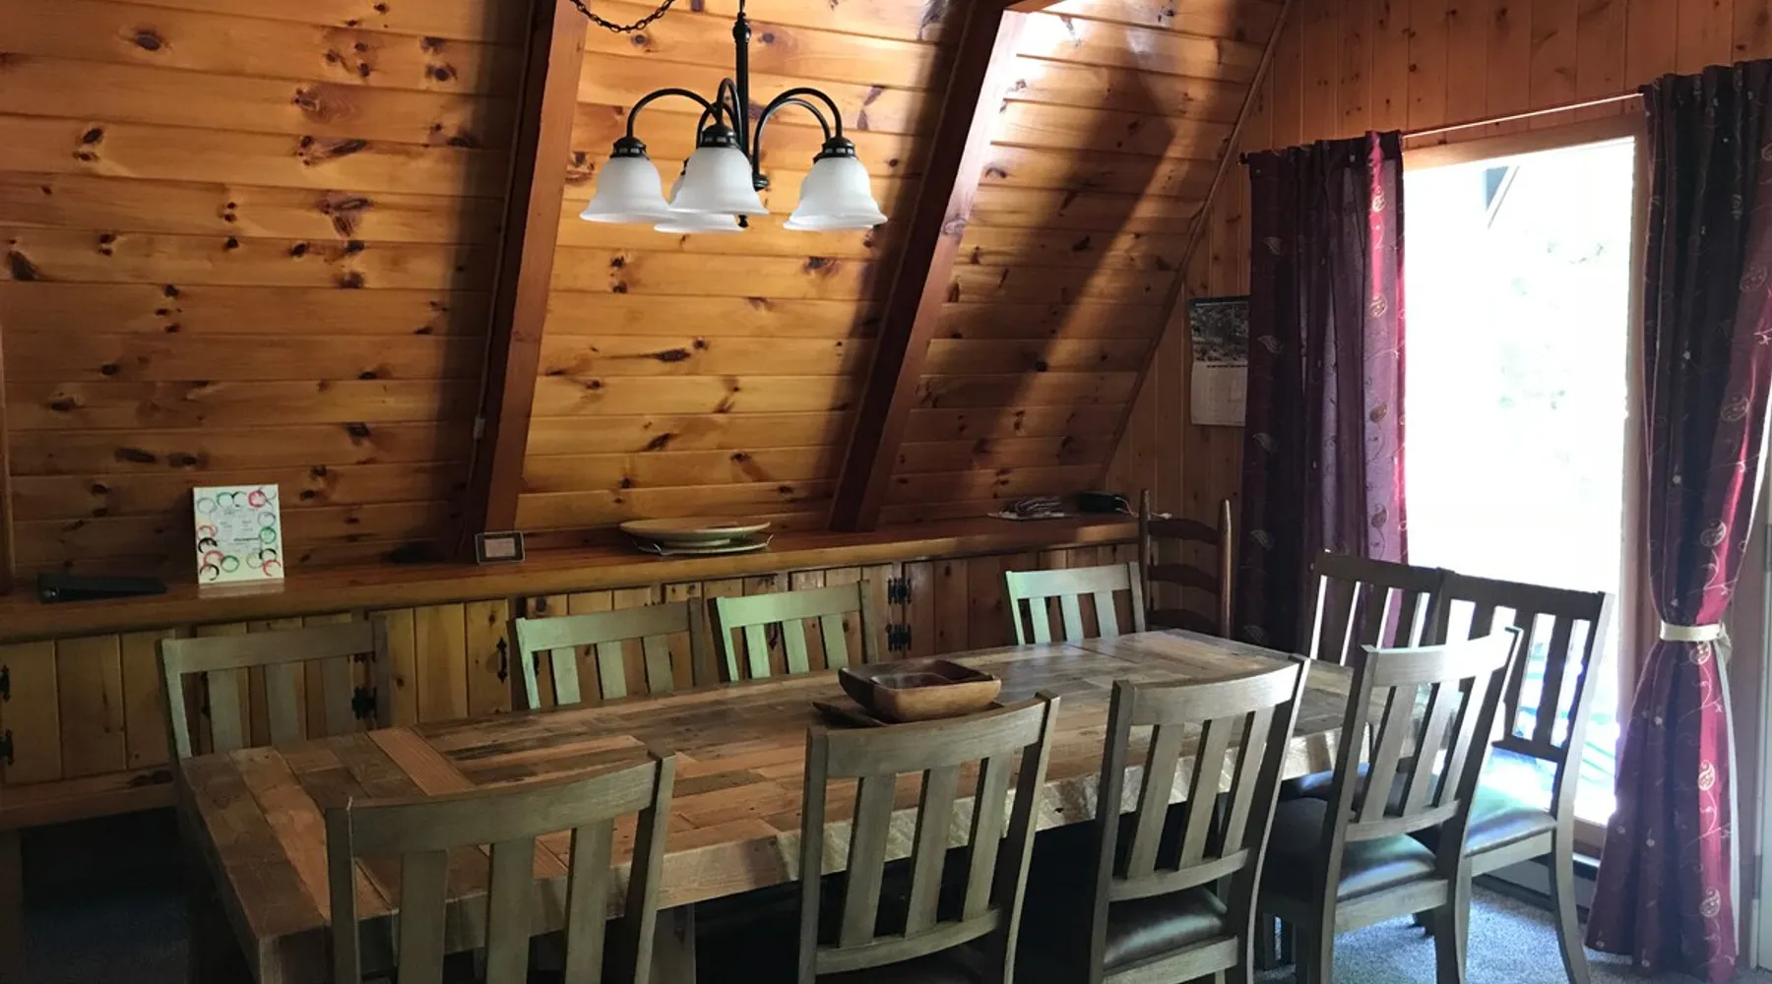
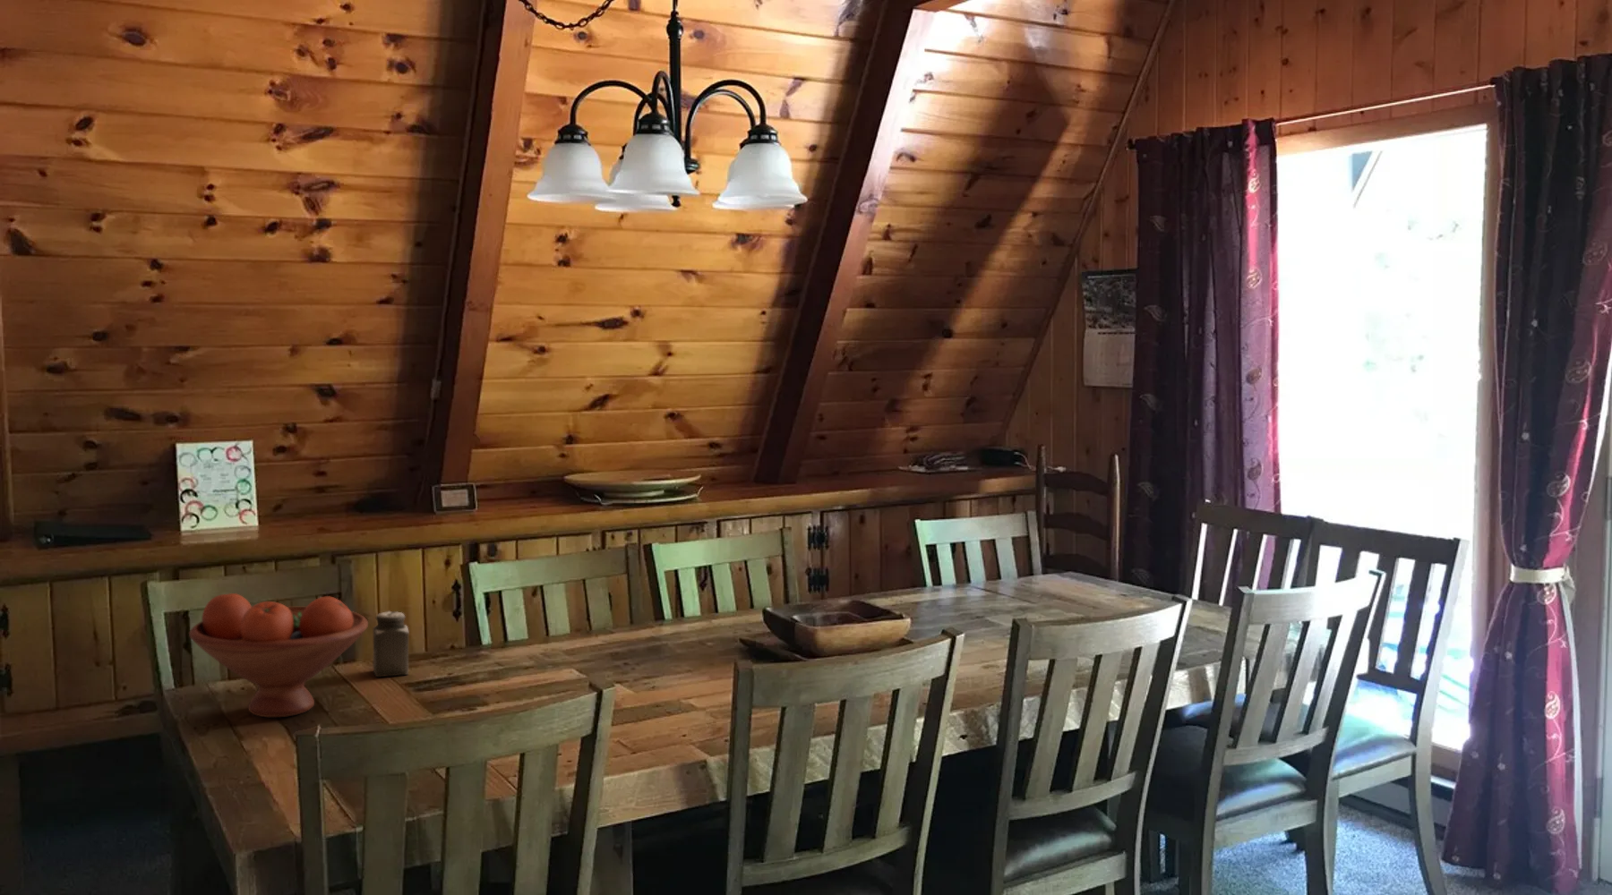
+ fruit bowl [189,593,369,718]
+ salt shaker [372,611,409,678]
